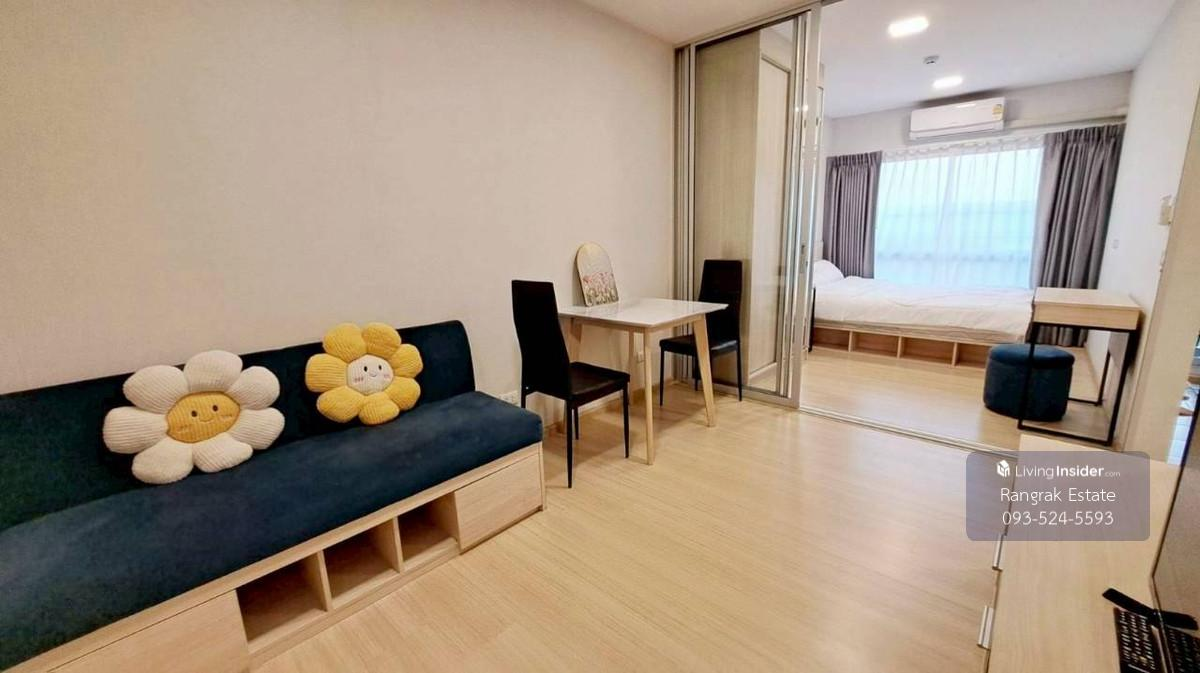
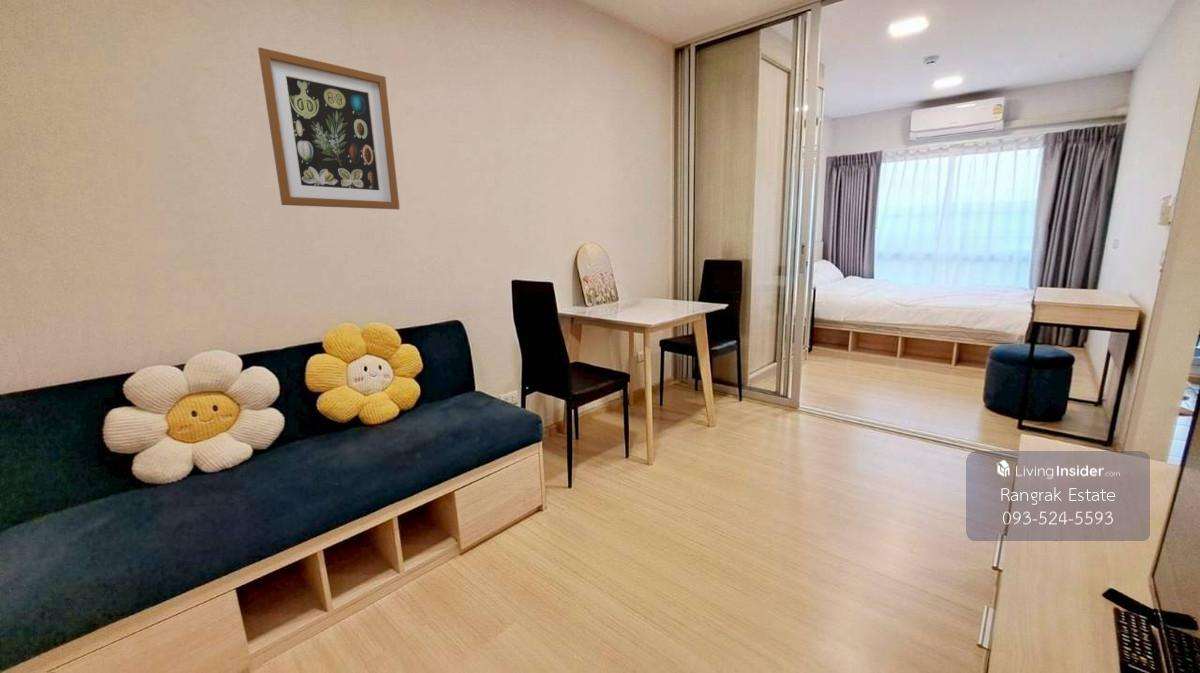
+ wall art [257,46,401,210]
